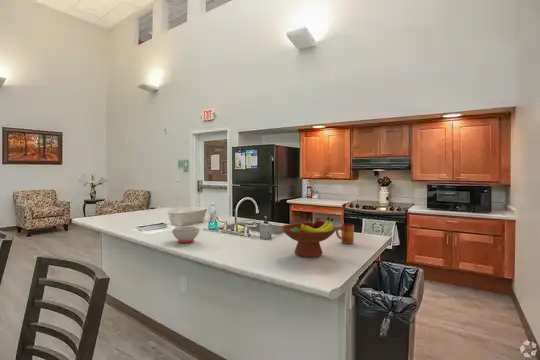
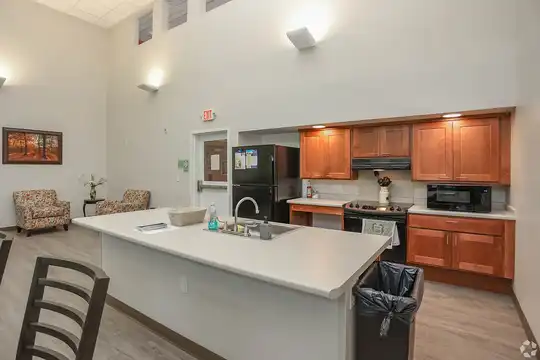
- soup bowl [171,225,201,244]
- mug [335,223,355,245]
- fruit bowl [280,216,337,258]
